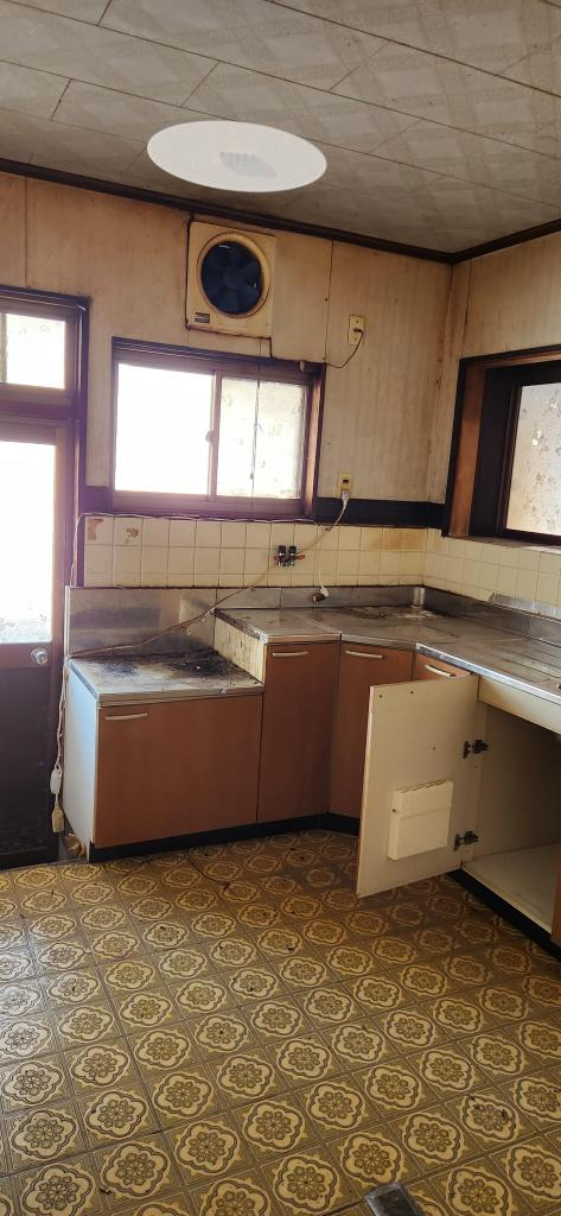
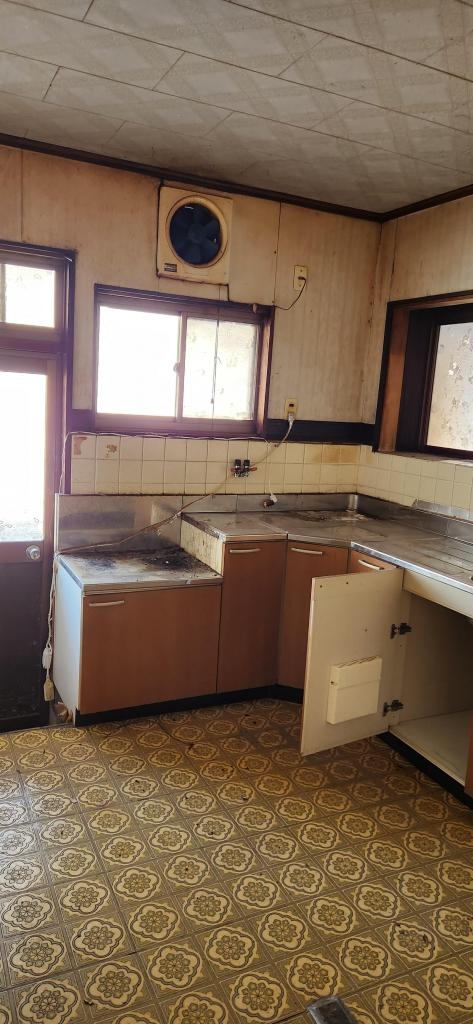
- ceiling light [146,120,327,194]
